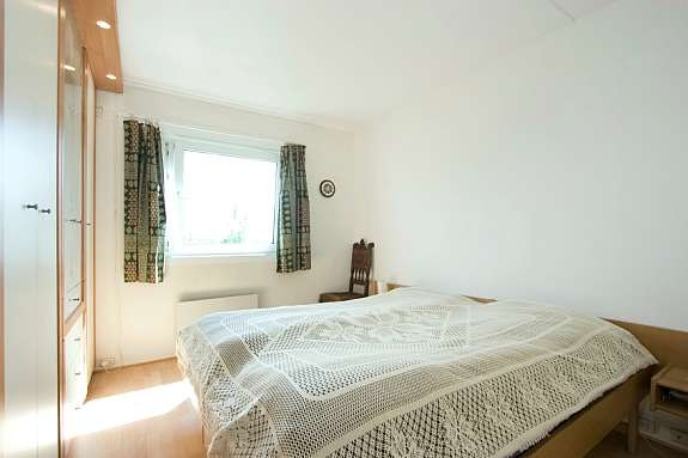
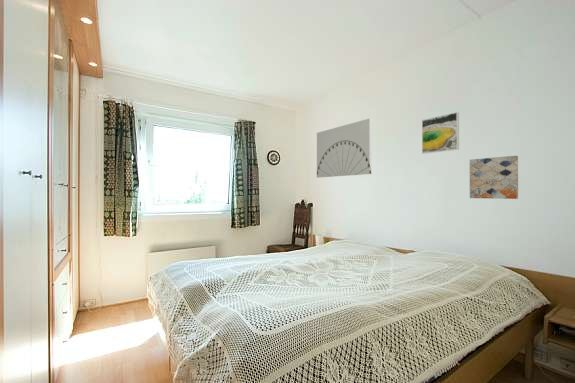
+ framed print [421,111,460,155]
+ wall art [316,117,373,179]
+ wall art [469,155,519,200]
